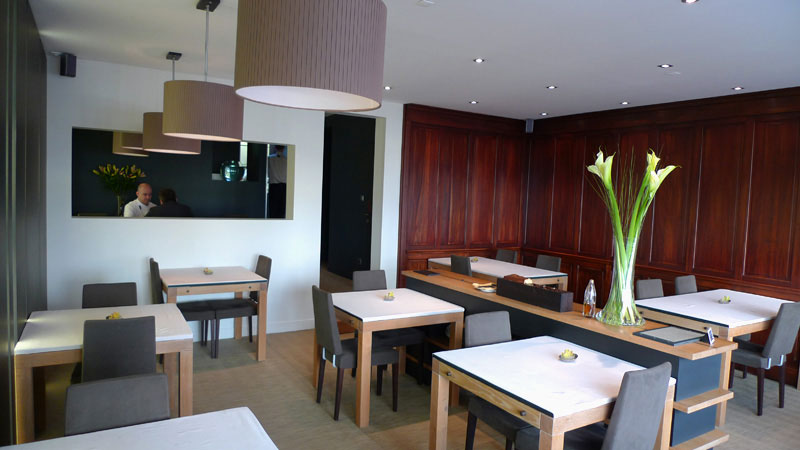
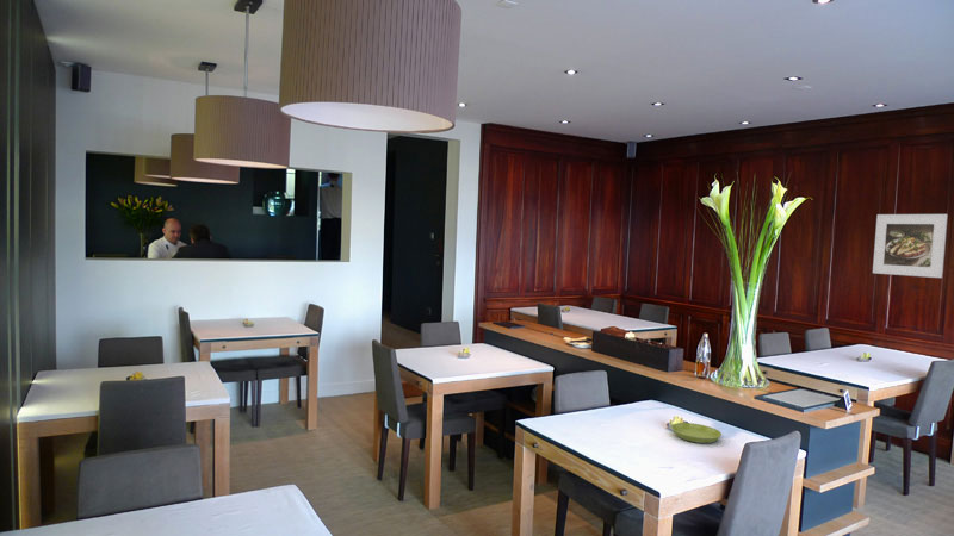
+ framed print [872,213,949,279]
+ saucer [670,422,723,444]
